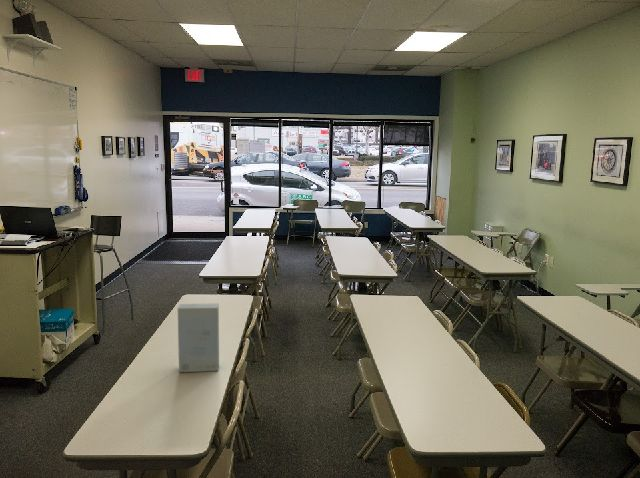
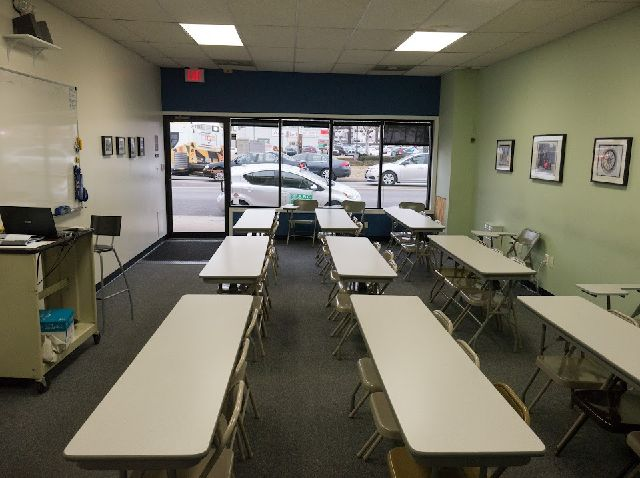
- book [177,302,220,373]
